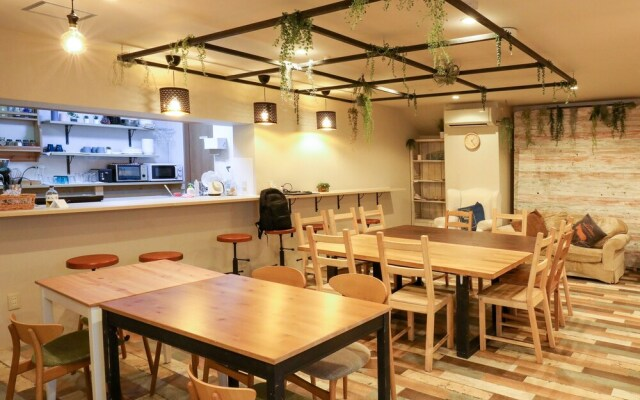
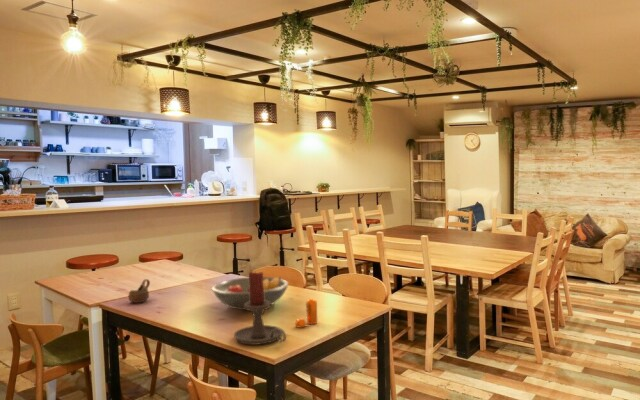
+ cup [127,278,151,304]
+ fruit bowl [210,276,290,311]
+ candle holder [233,271,287,346]
+ pepper shaker [294,297,318,329]
